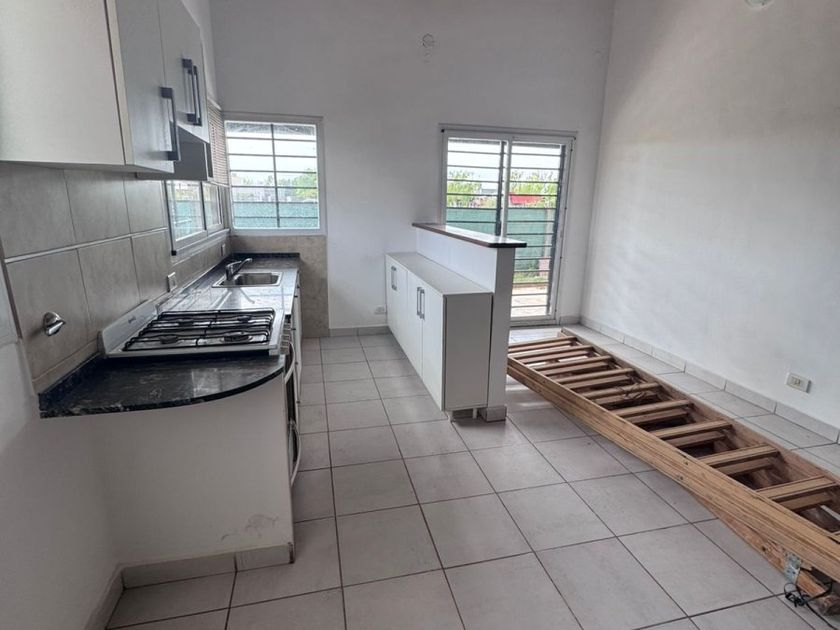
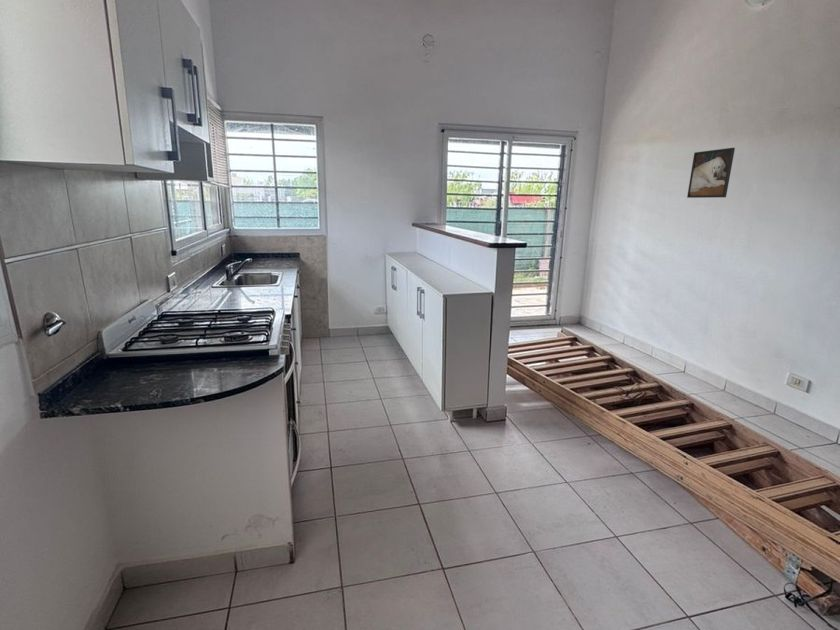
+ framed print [686,147,736,199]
